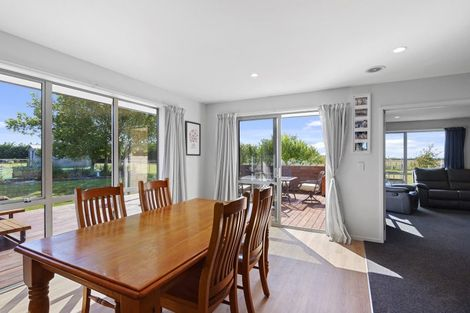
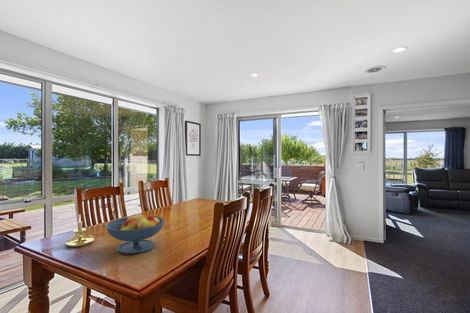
+ fruit bowl [105,212,166,255]
+ candle holder [64,215,95,248]
